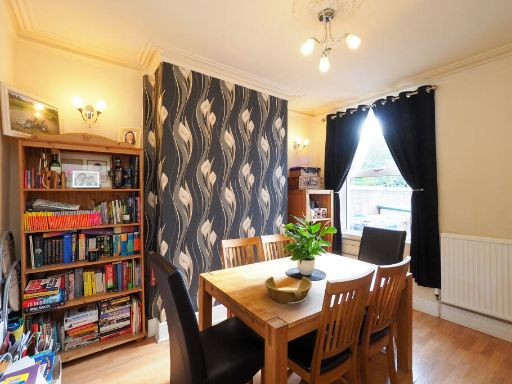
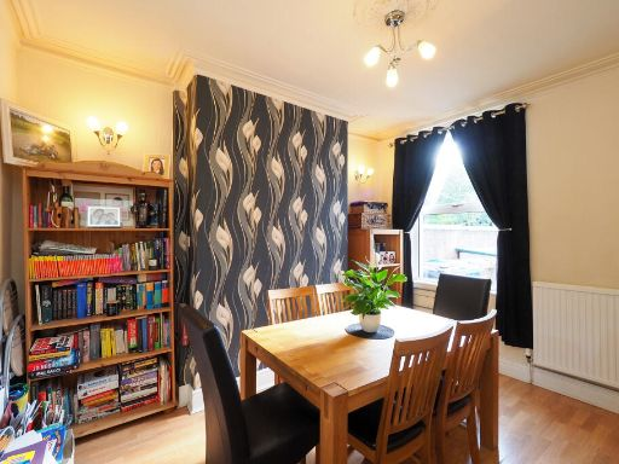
- bowl [264,276,313,305]
